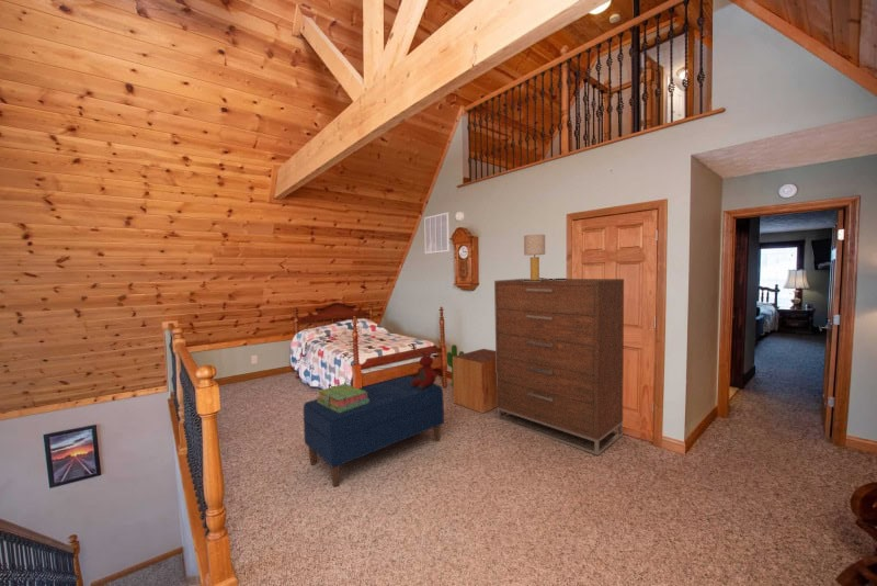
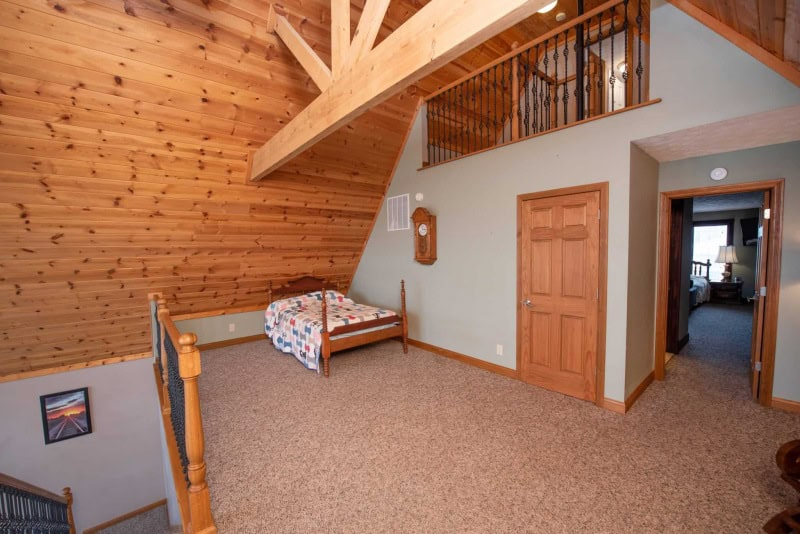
- dresser [493,278,625,457]
- stack of books [316,383,369,413]
- decorative plant [445,343,465,387]
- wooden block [453,348,497,415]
- table lamp [523,234,568,281]
- teddy bear [410,350,438,390]
- bench [303,374,445,487]
